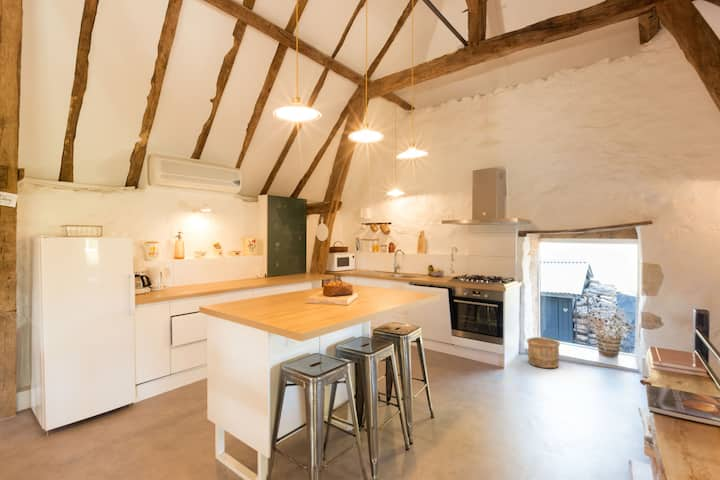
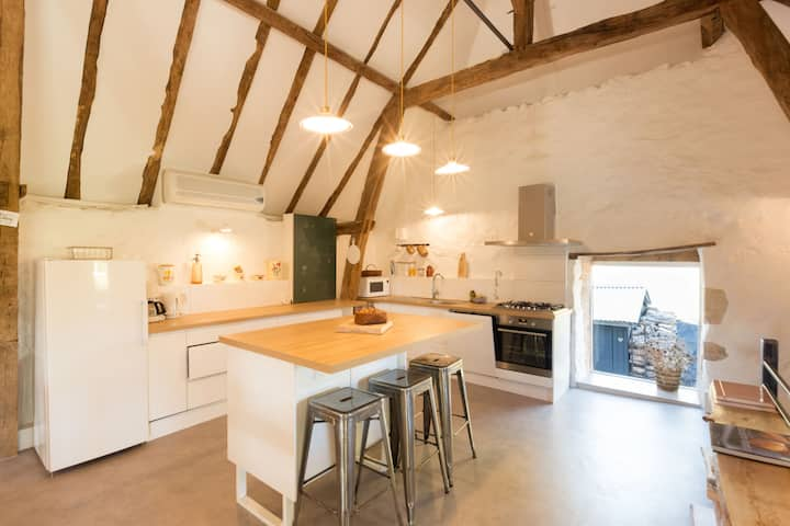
- wooden bucket [526,336,561,369]
